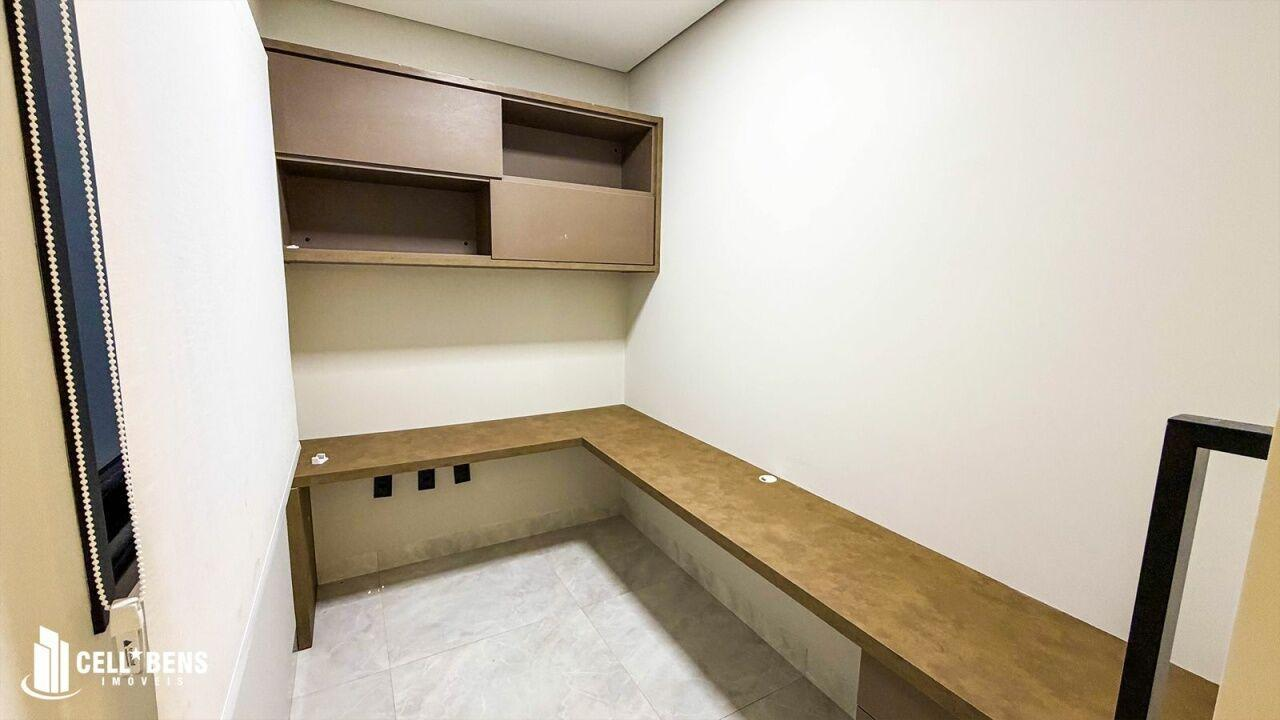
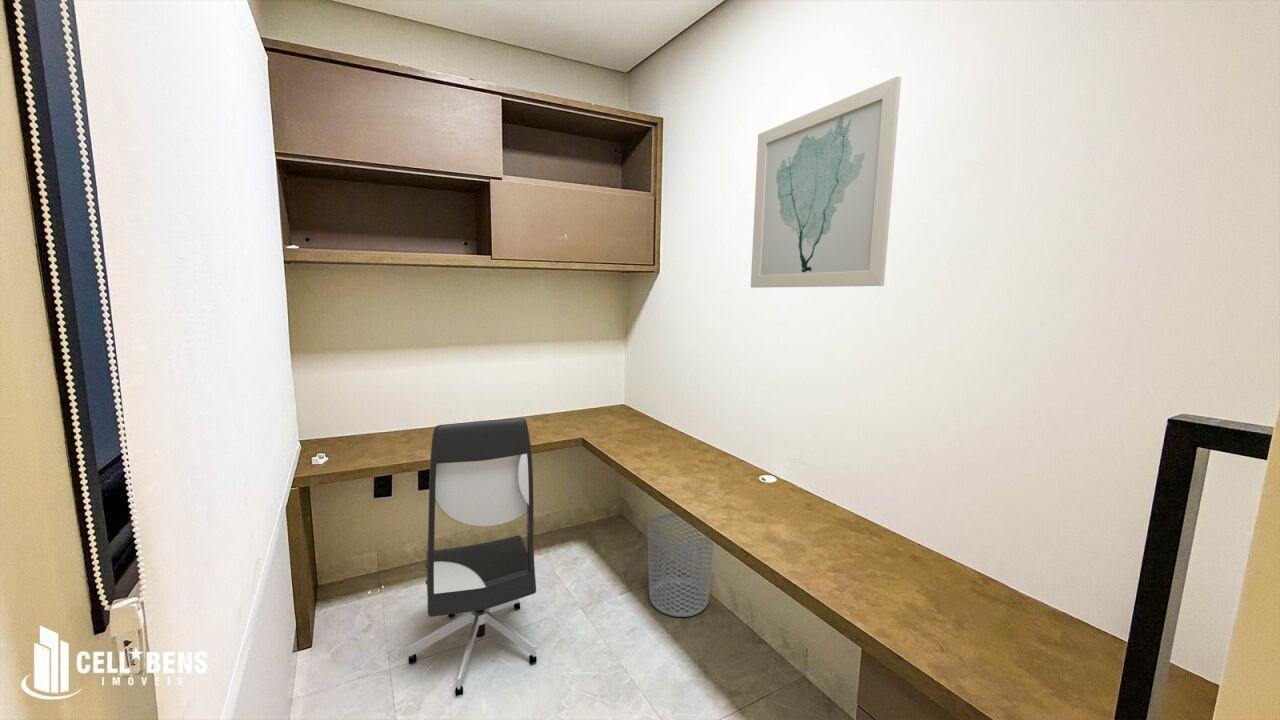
+ wall art [750,75,902,289]
+ office chair [408,418,538,697]
+ waste bin [647,512,715,618]
